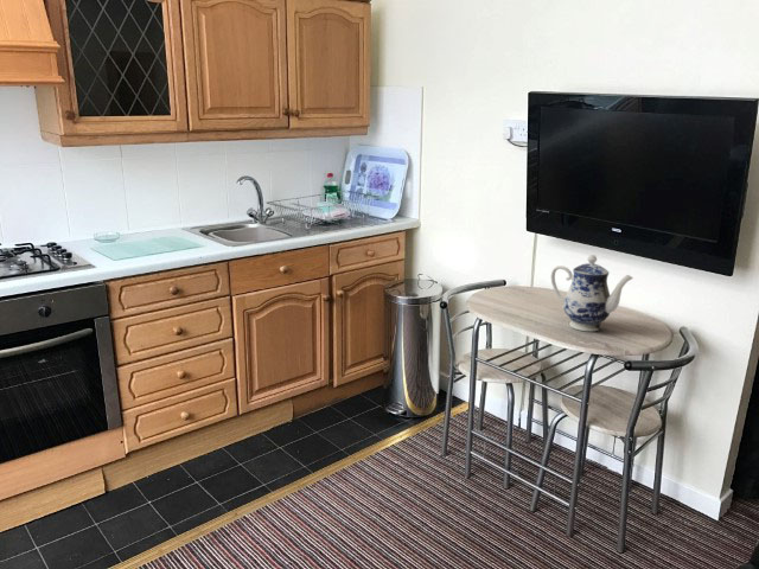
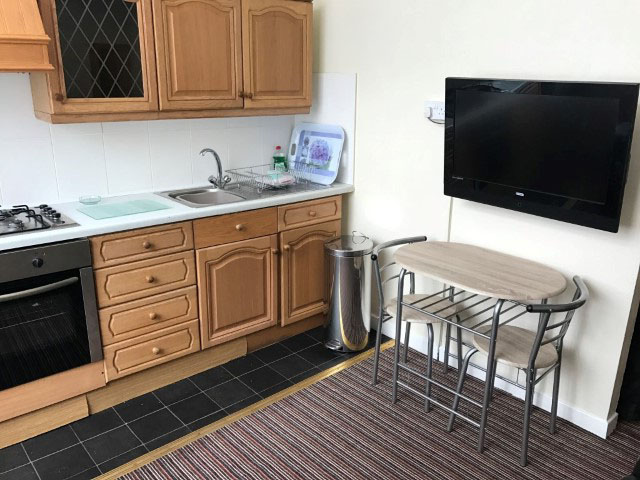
- teapot [550,254,634,332]
